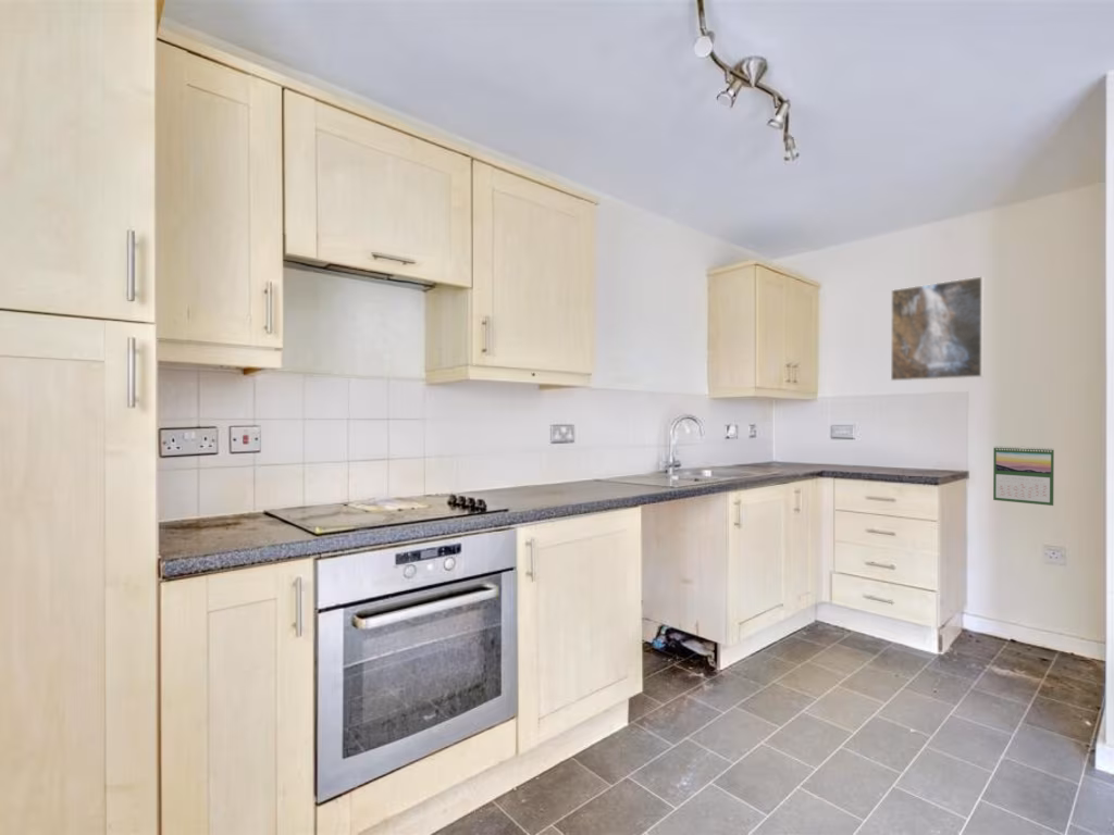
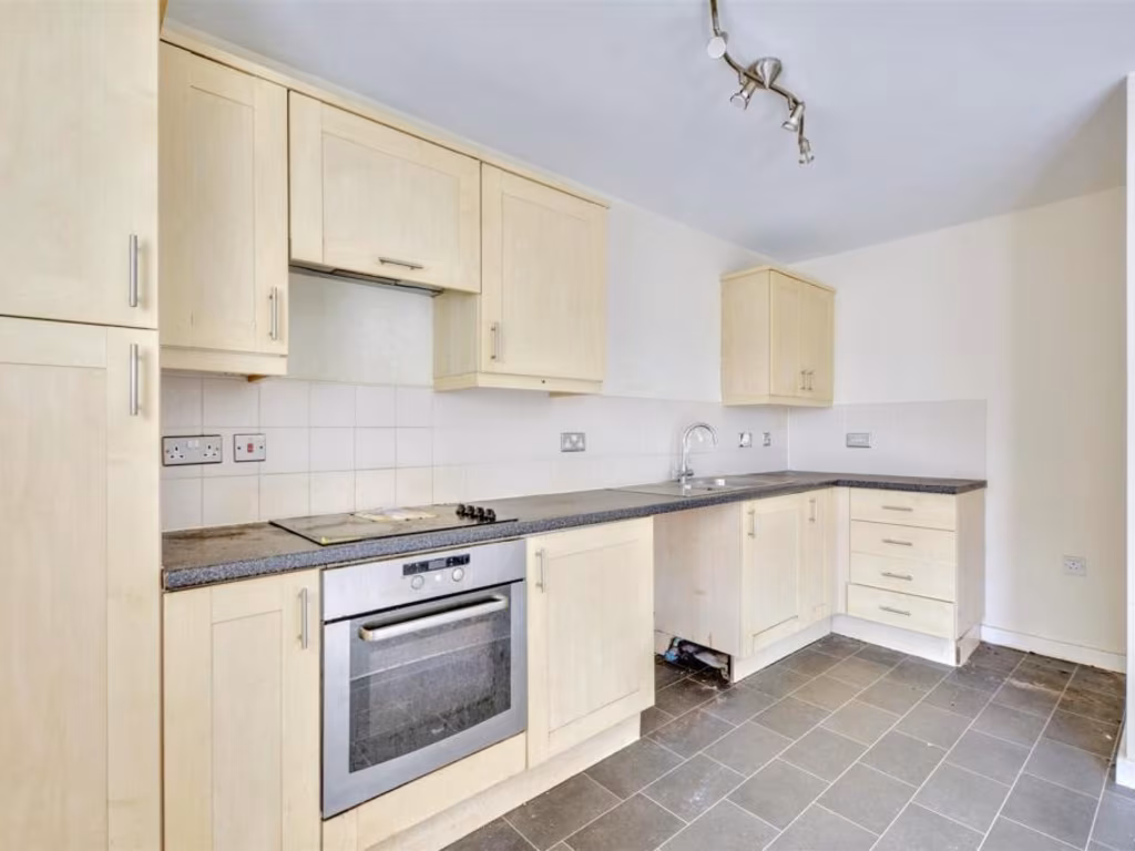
- calendar [992,445,1055,507]
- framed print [890,275,985,382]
